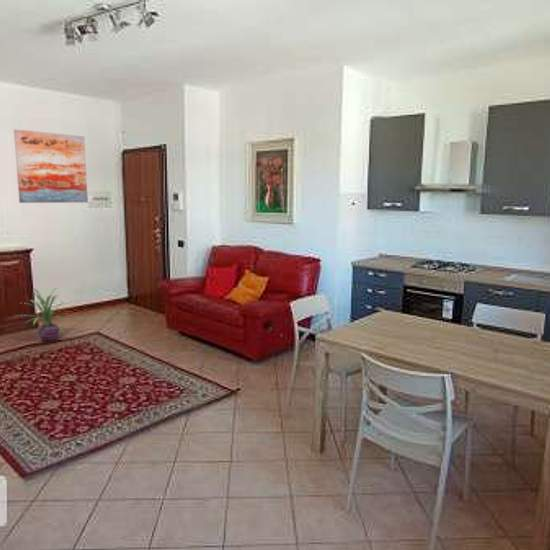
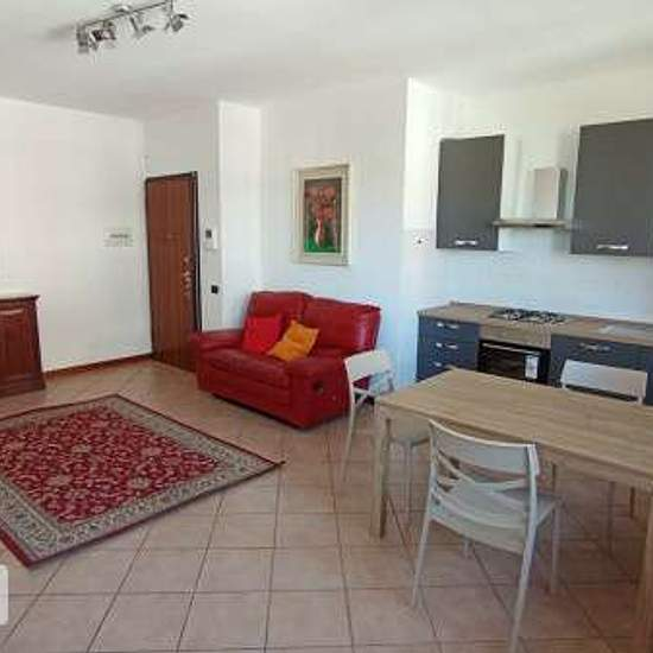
- wall art [13,128,89,204]
- decorative plant [13,287,75,342]
